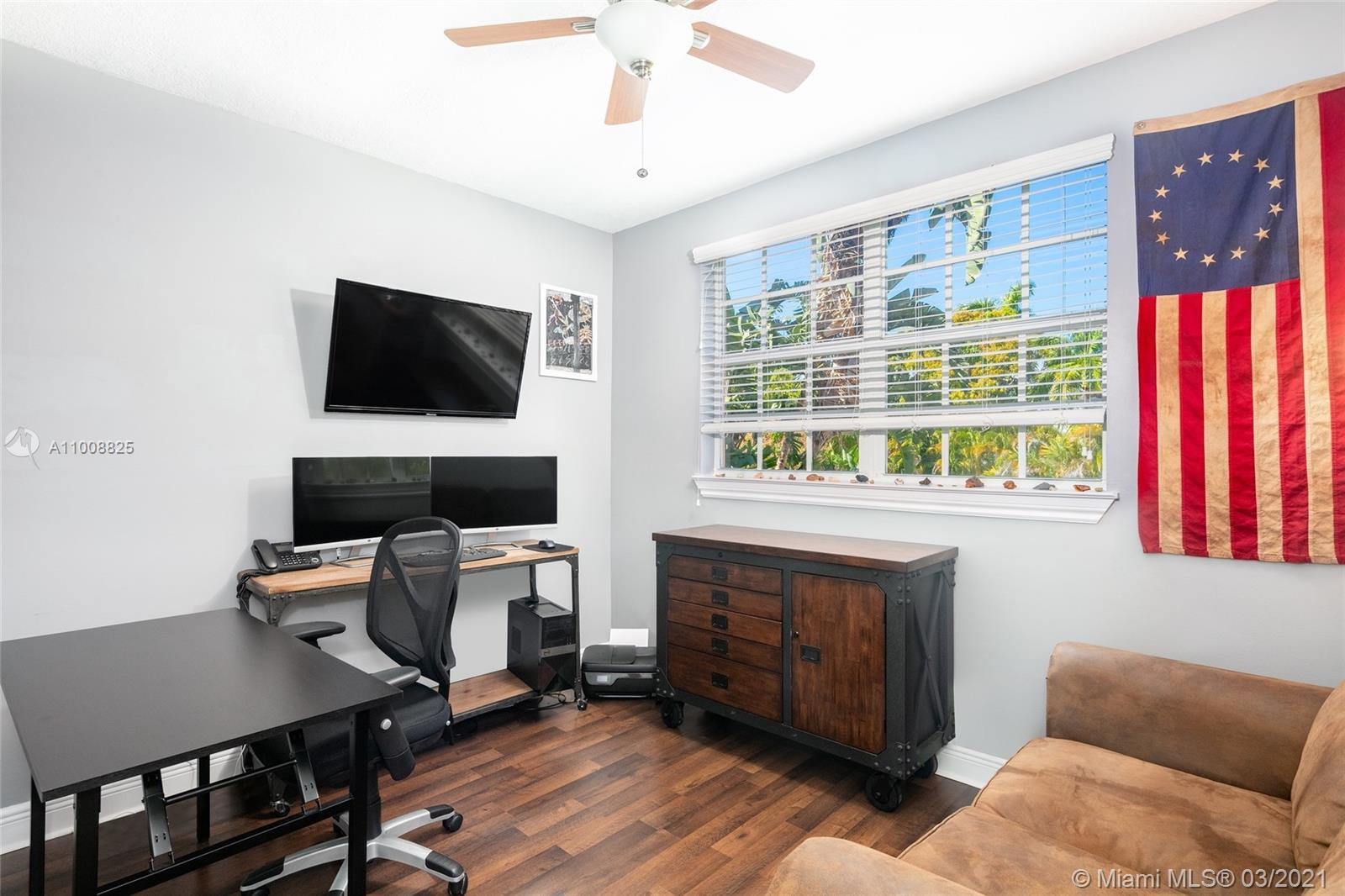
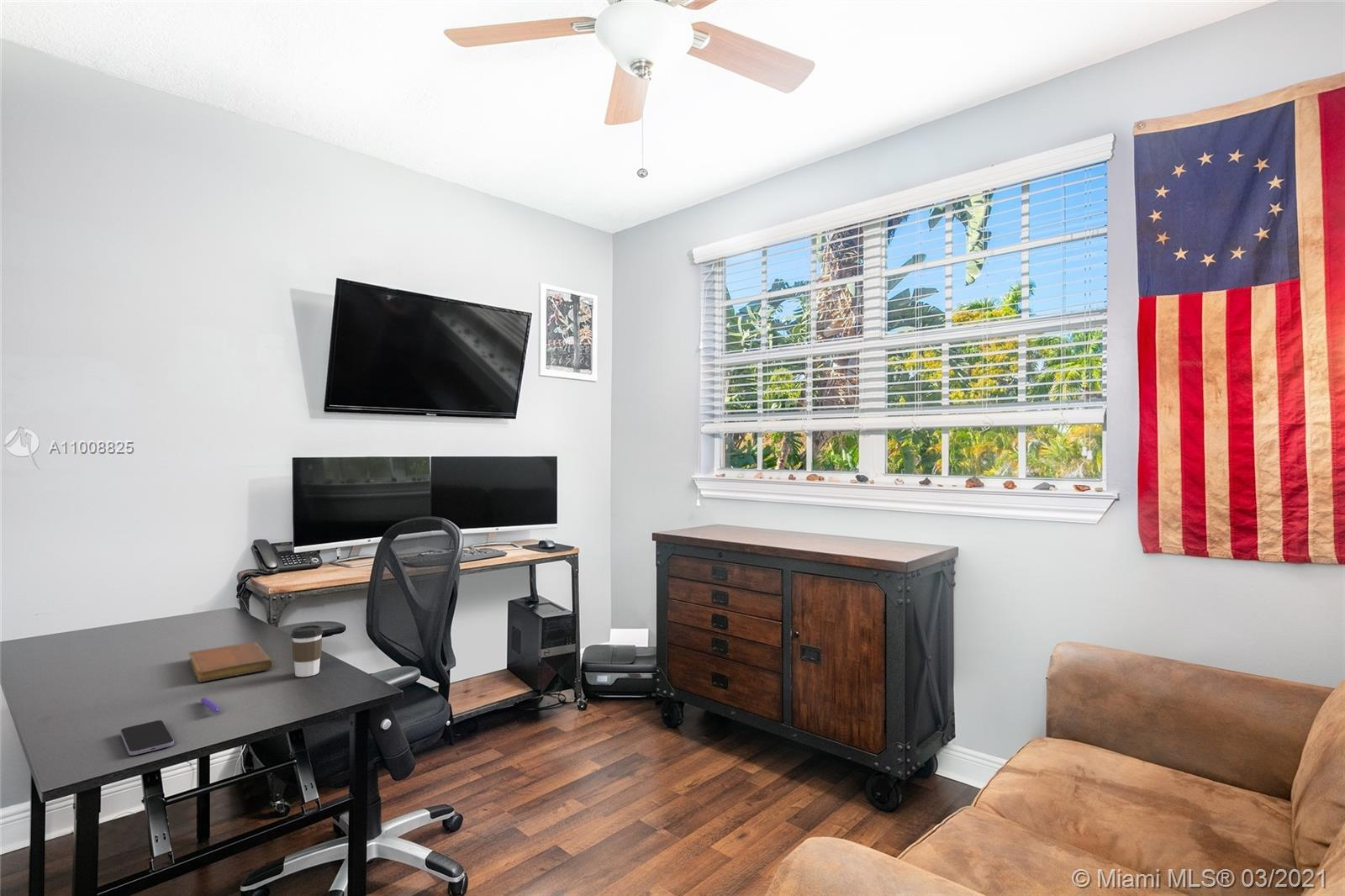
+ notebook [187,641,274,683]
+ pen [200,697,220,714]
+ smartphone [119,719,175,756]
+ coffee cup [290,625,324,677]
